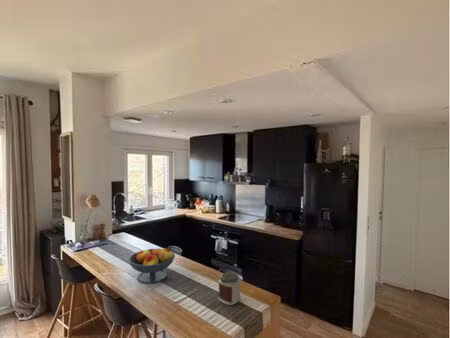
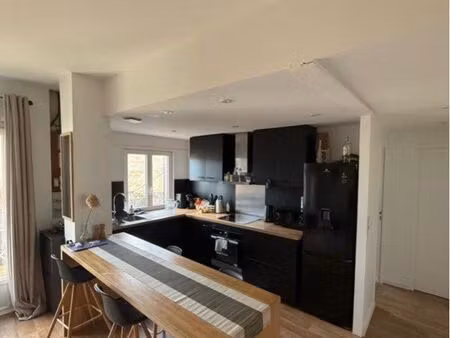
- jar [217,271,242,306]
- fruit bowl [128,247,176,284]
